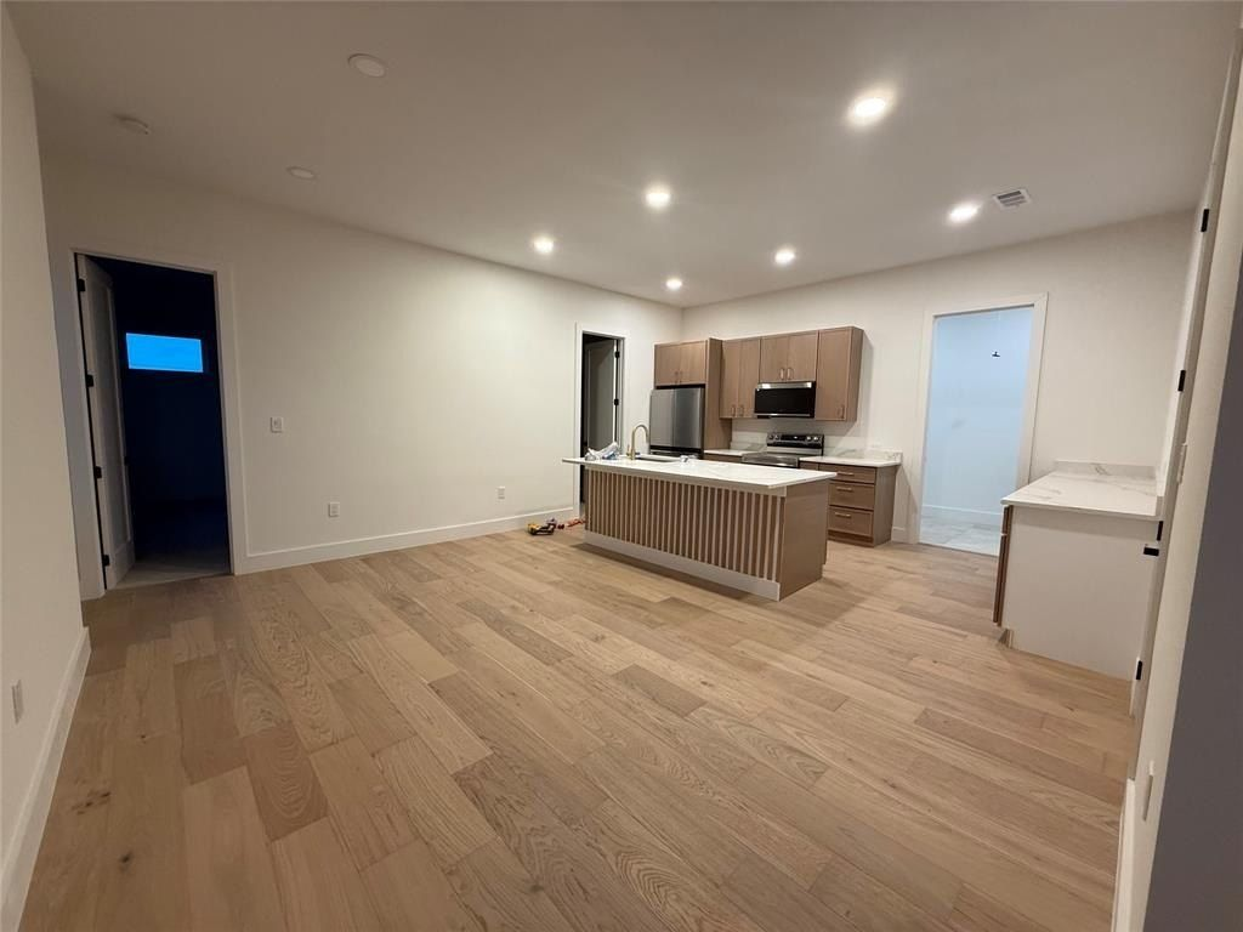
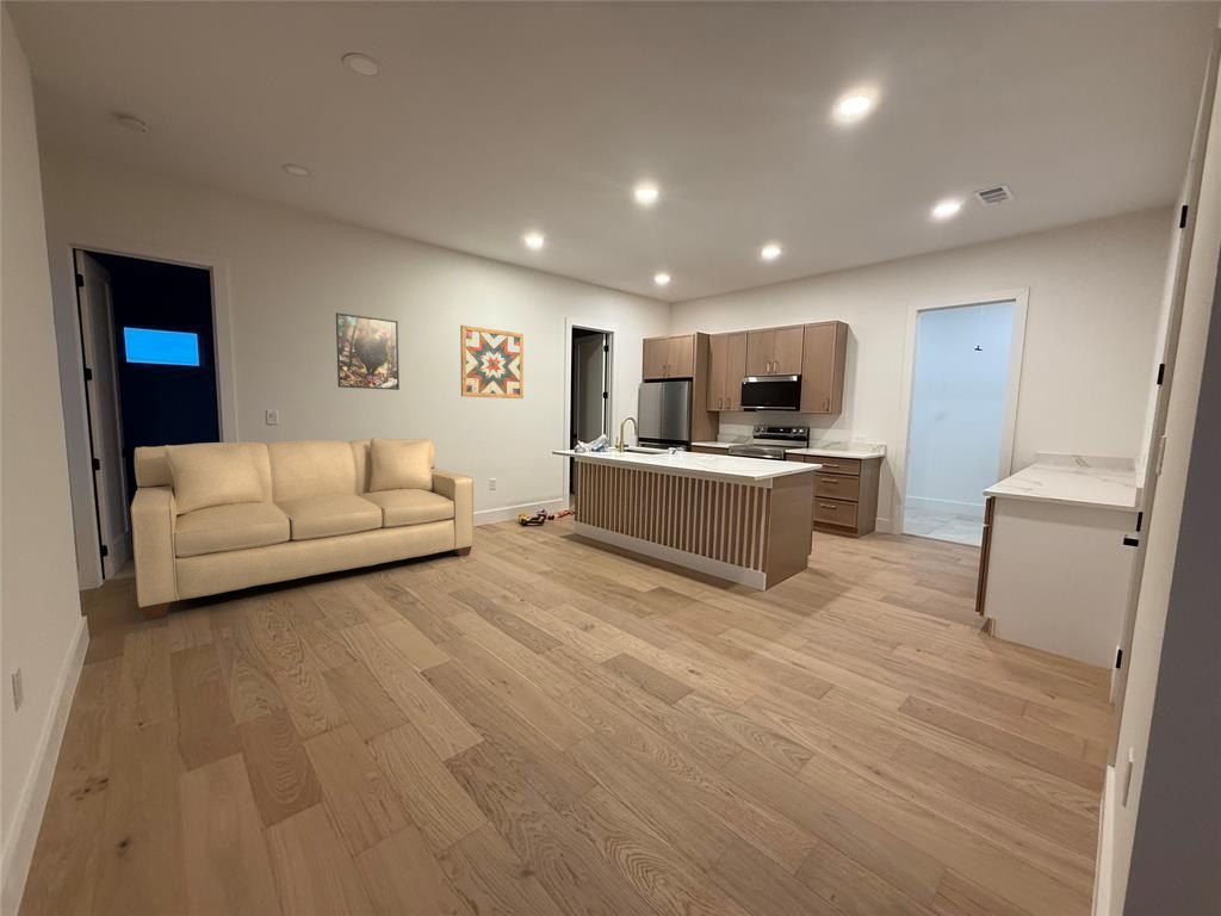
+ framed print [335,311,401,391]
+ wall art [459,324,525,400]
+ sofa [130,437,475,620]
